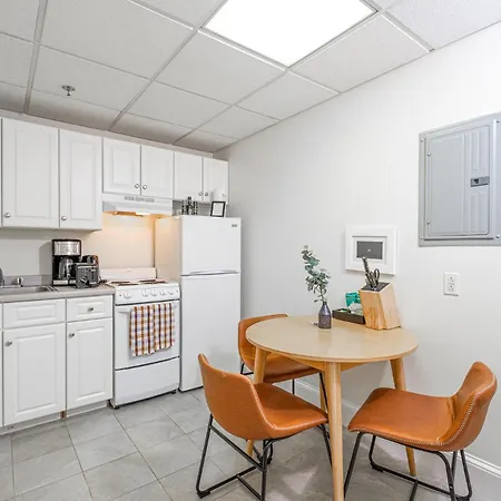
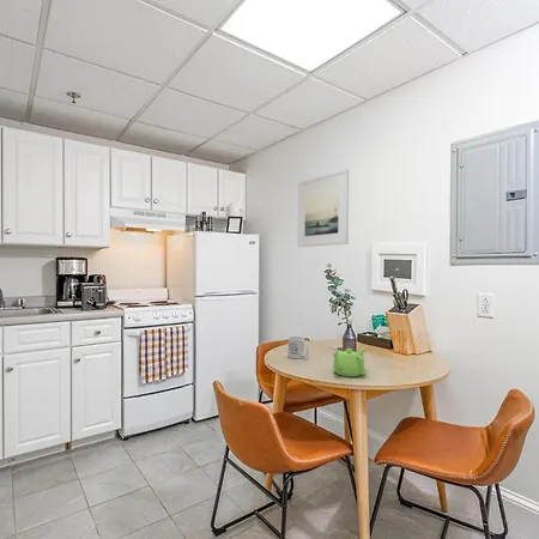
+ mug [287,335,310,359]
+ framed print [297,168,350,248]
+ teapot [332,346,367,377]
